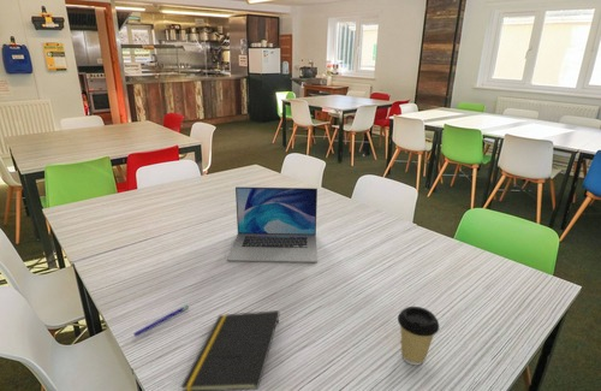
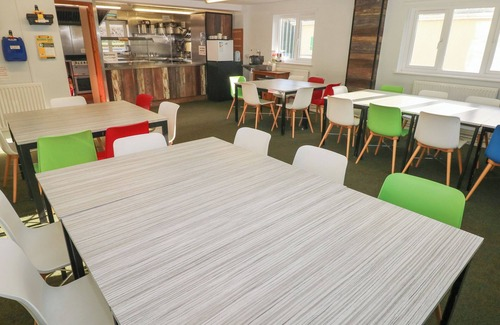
- pen [132,304,189,337]
- coffee cup [397,306,440,366]
- notepad [179,309,280,391]
- laptop [226,185,319,263]
